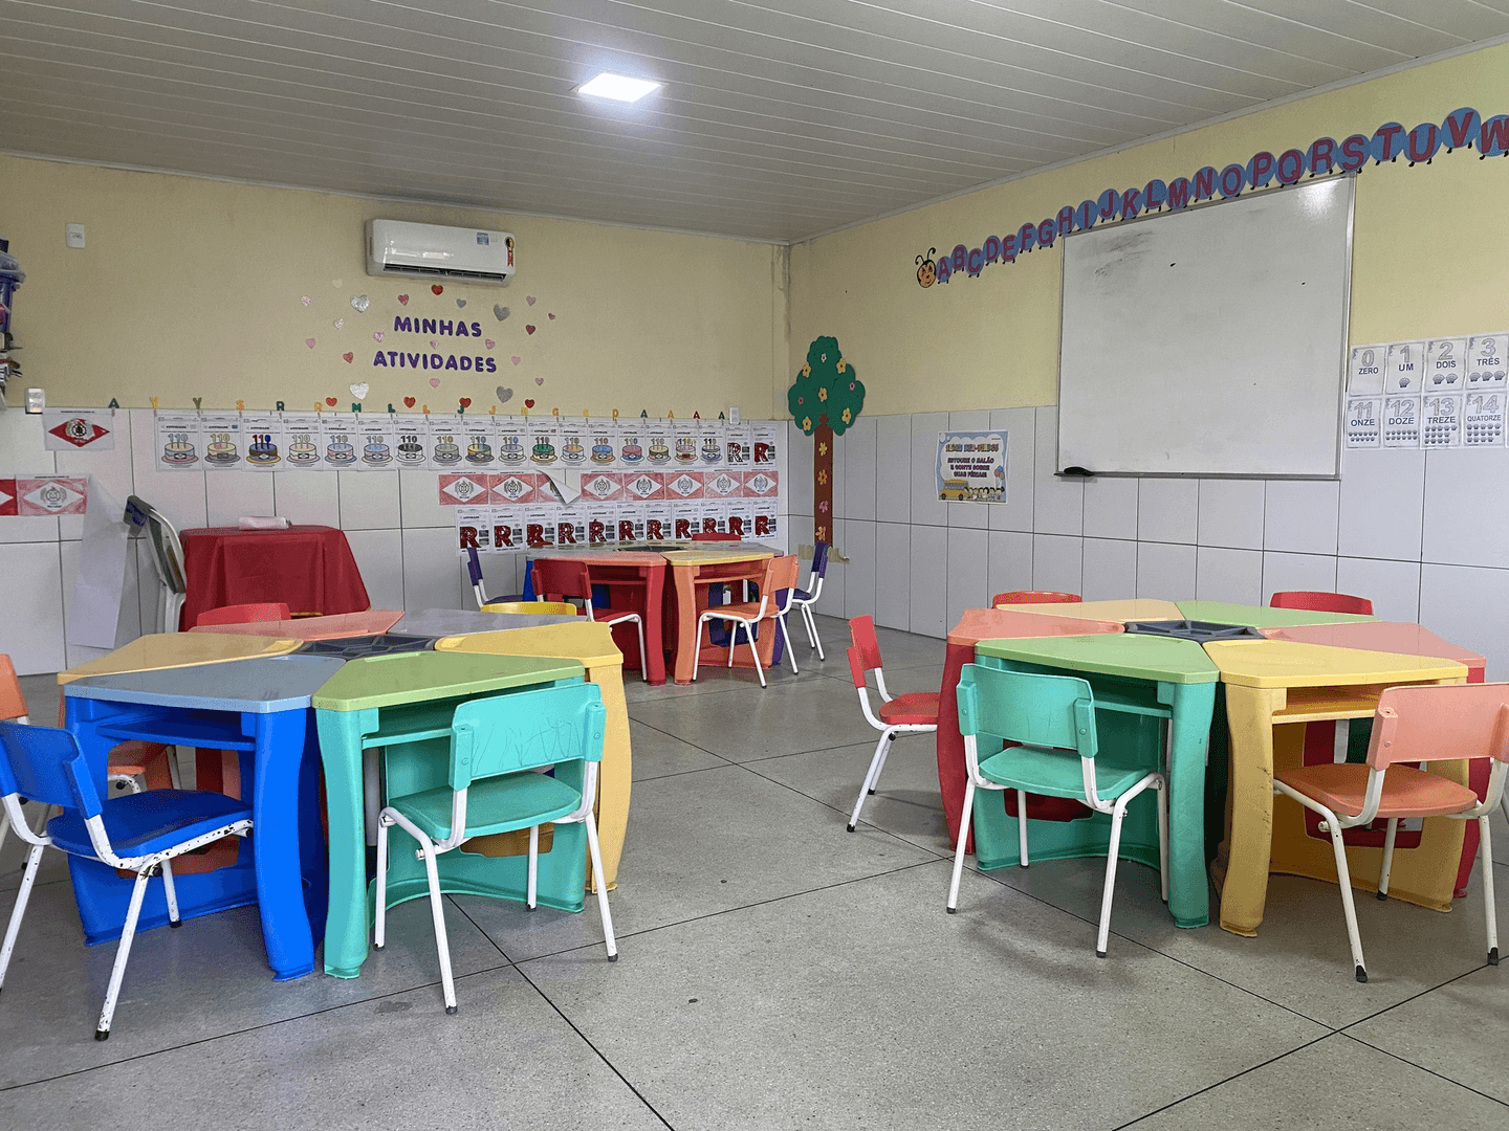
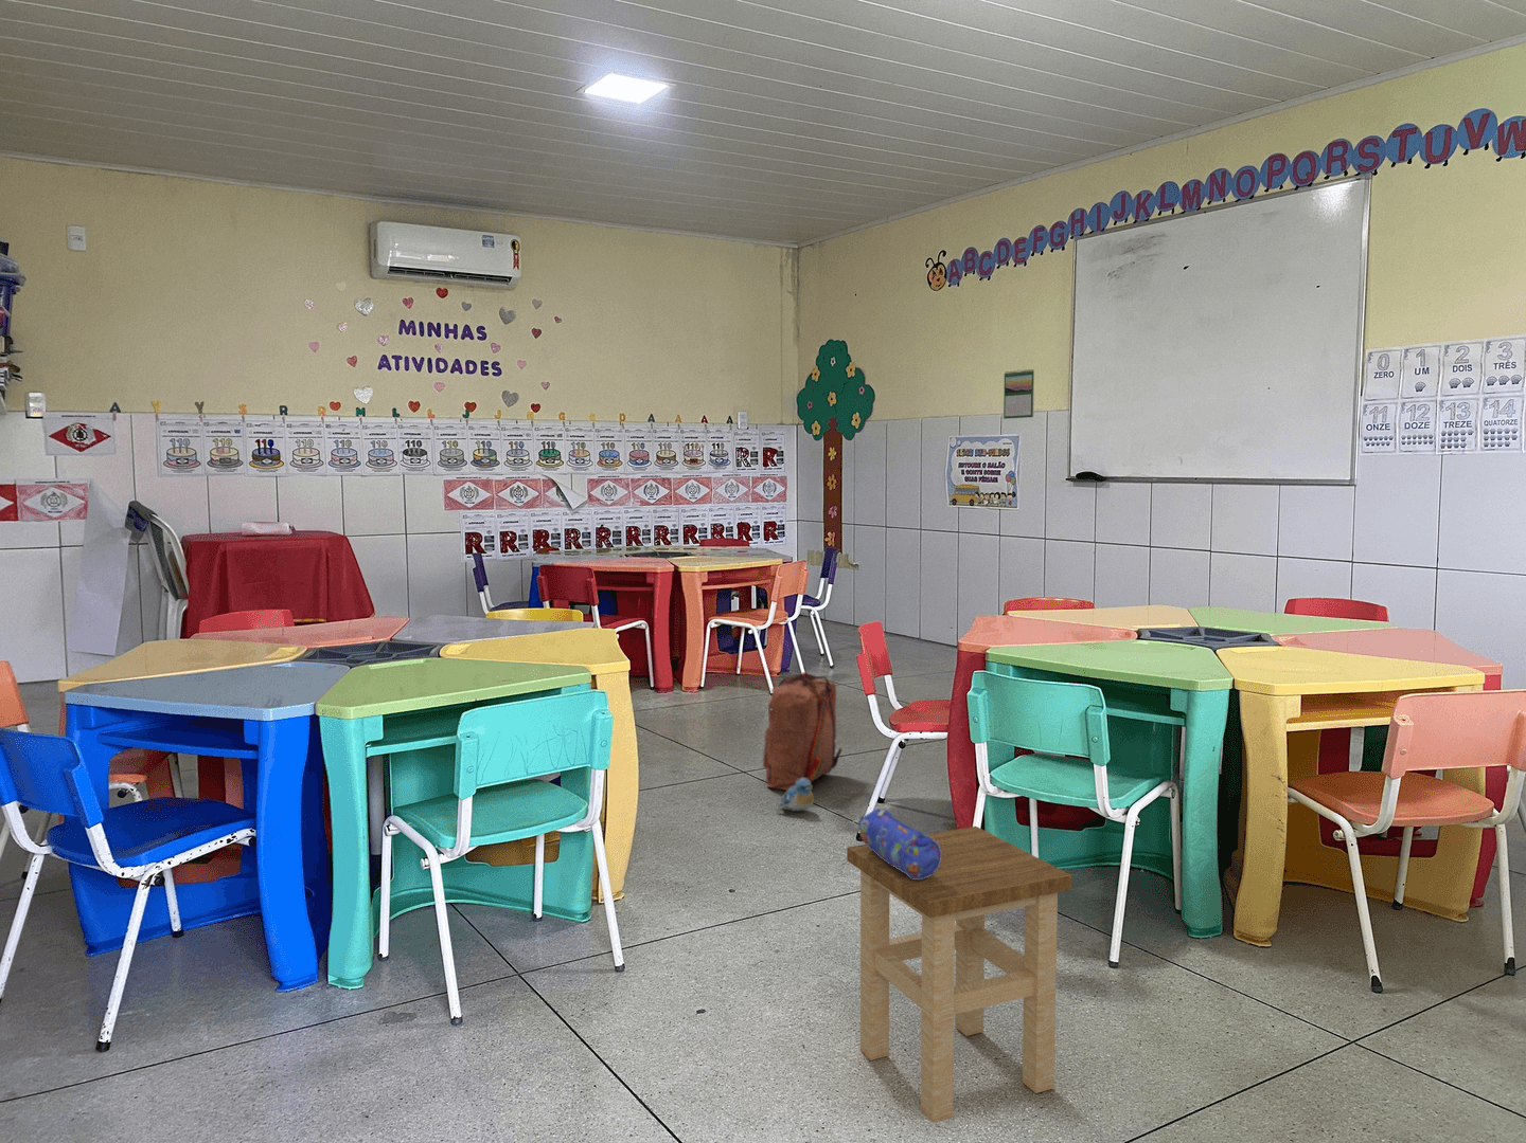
+ stool [846,826,1073,1124]
+ calendar [1002,369,1036,420]
+ plush toy [775,778,815,813]
+ backpack [762,671,842,791]
+ pencil case [857,806,941,880]
